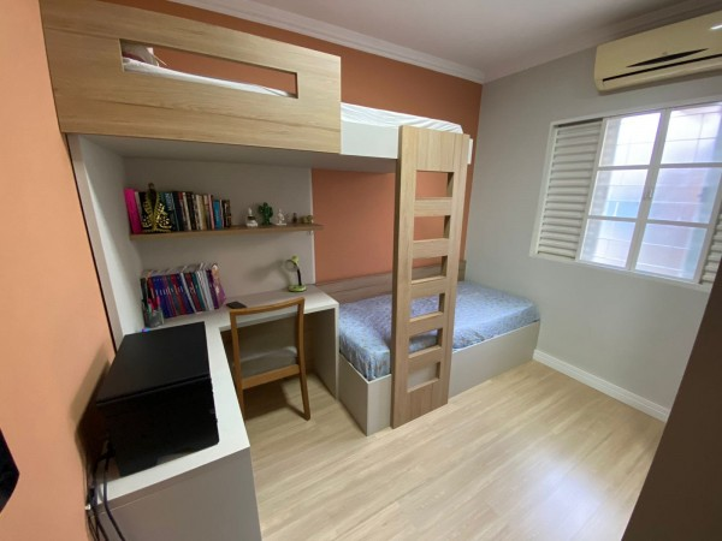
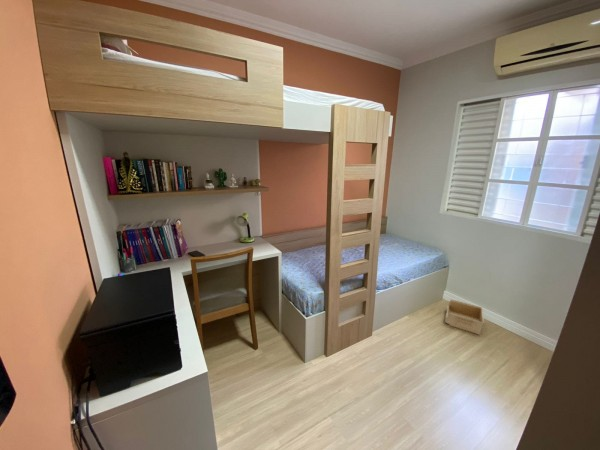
+ storage bin [444,299,485,336]
